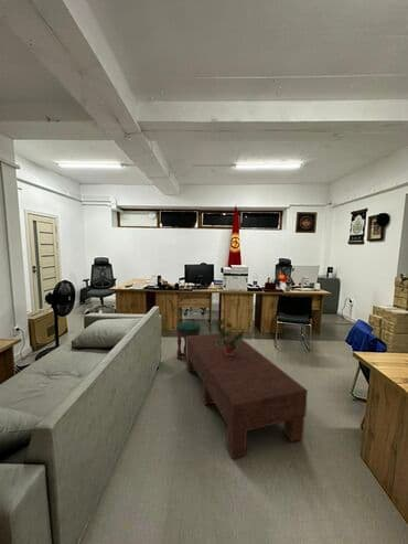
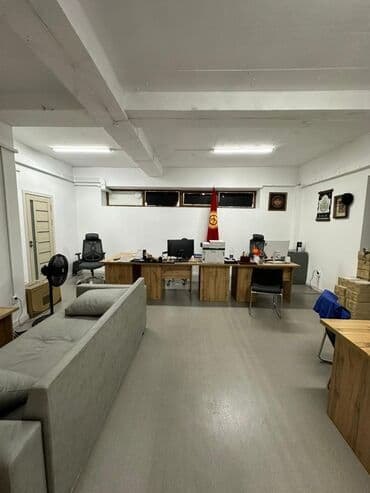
- potted plant [215,318,245,355]
- stool [175,321,201,360]
- coffee table [185,331,309,459]
